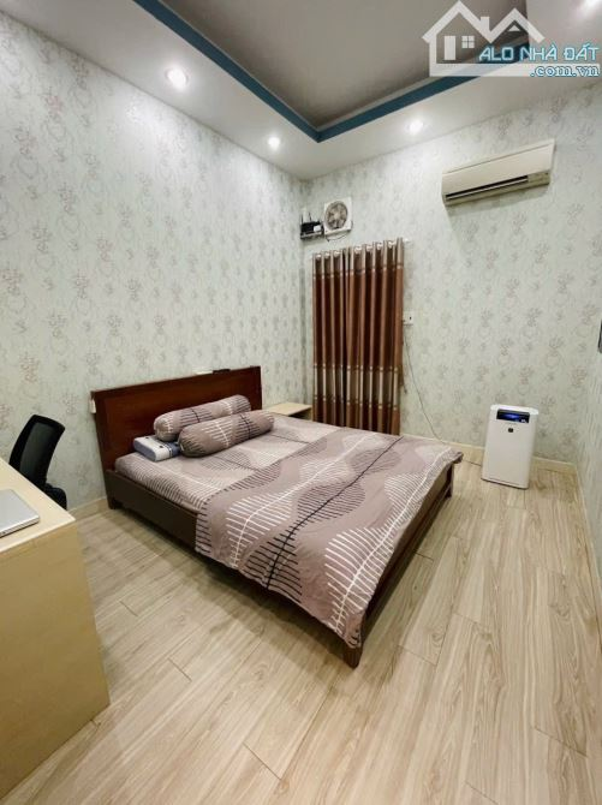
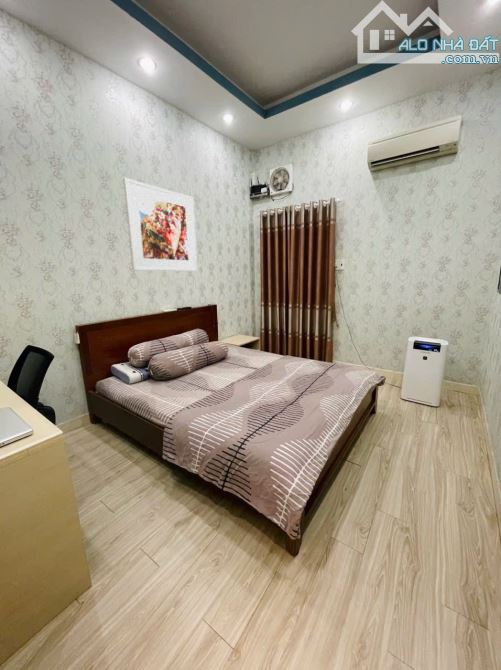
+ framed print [122,177,198,272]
